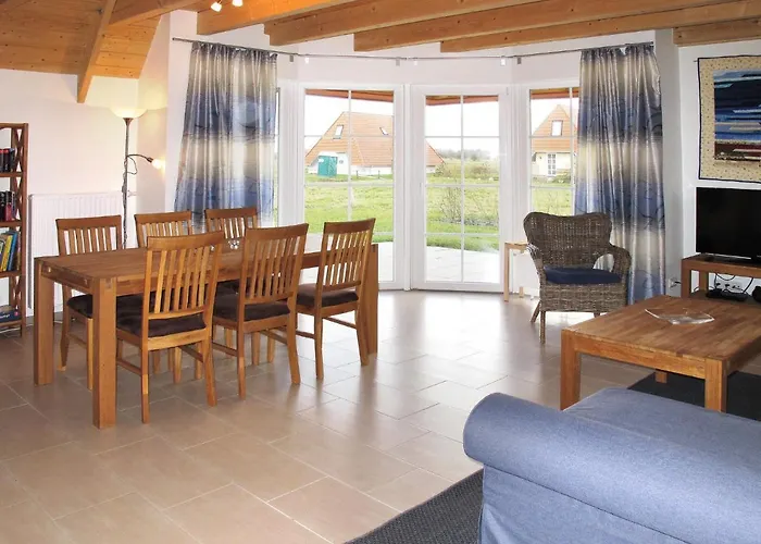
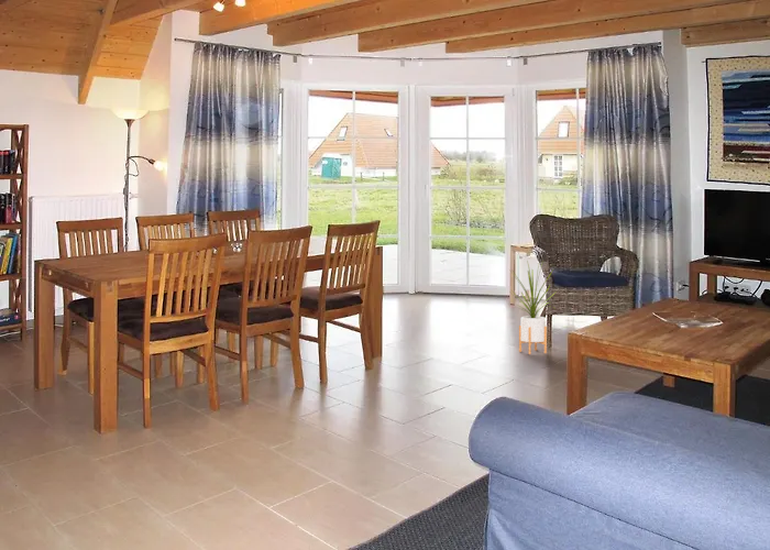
+ house plant [508,260,557,355]
